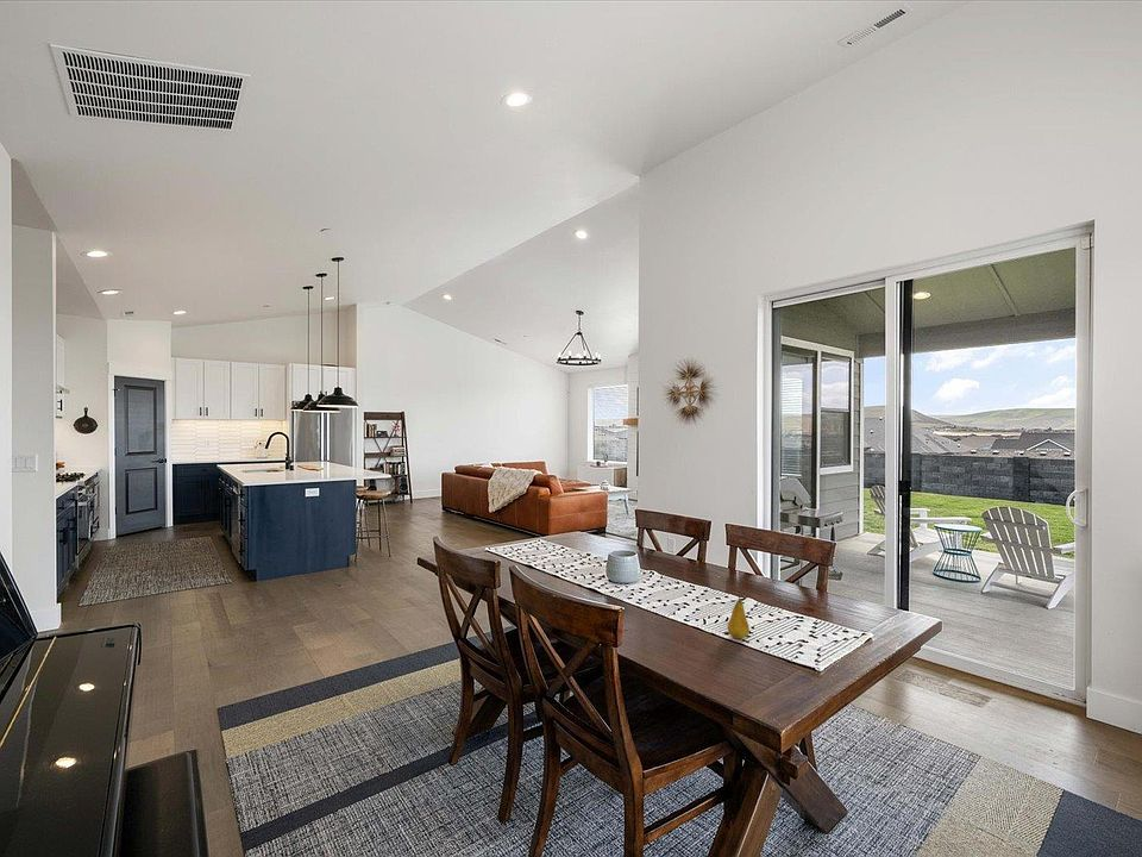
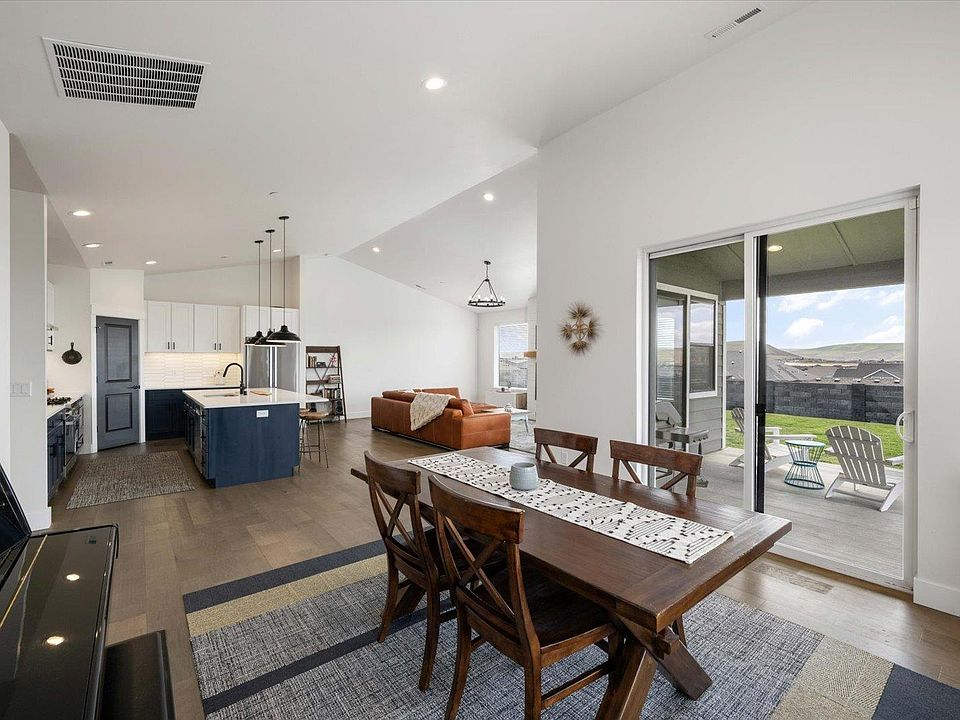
- fruit [727,594,751,639]
